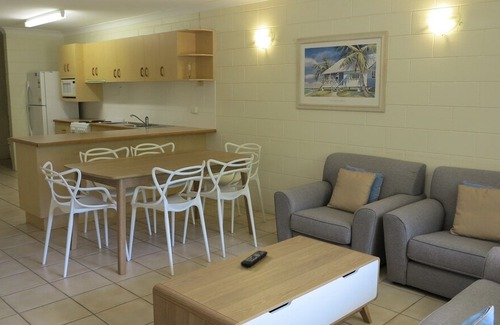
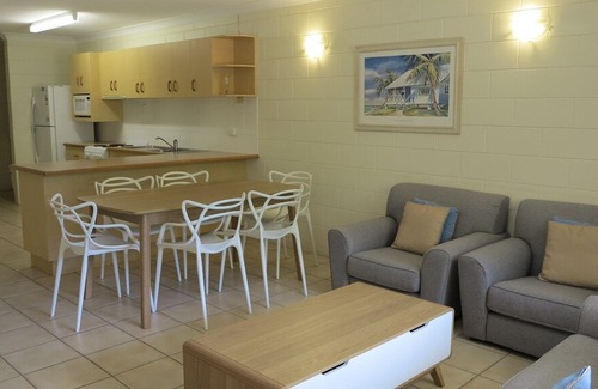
- remote control [240,250,269,268]
